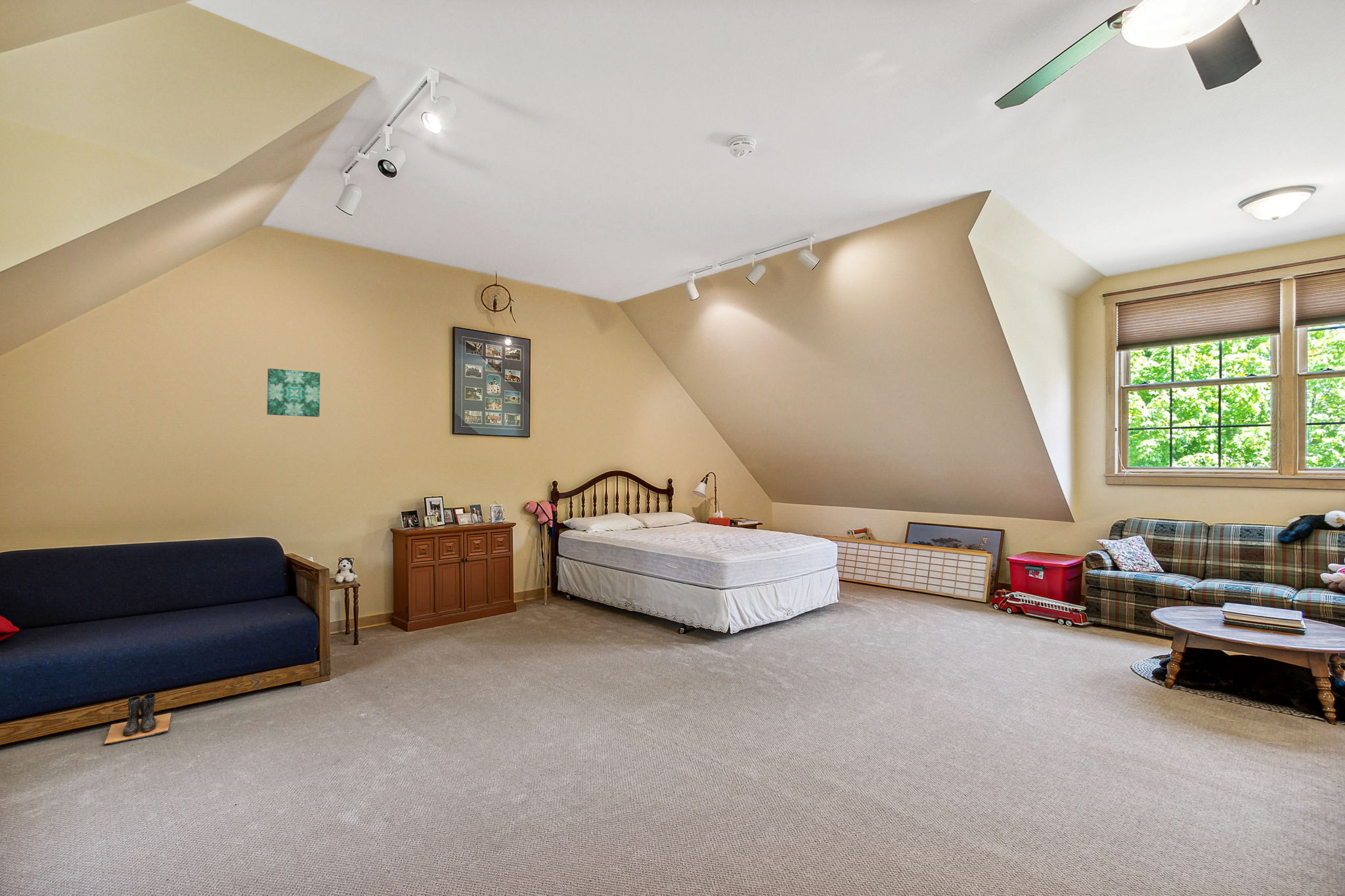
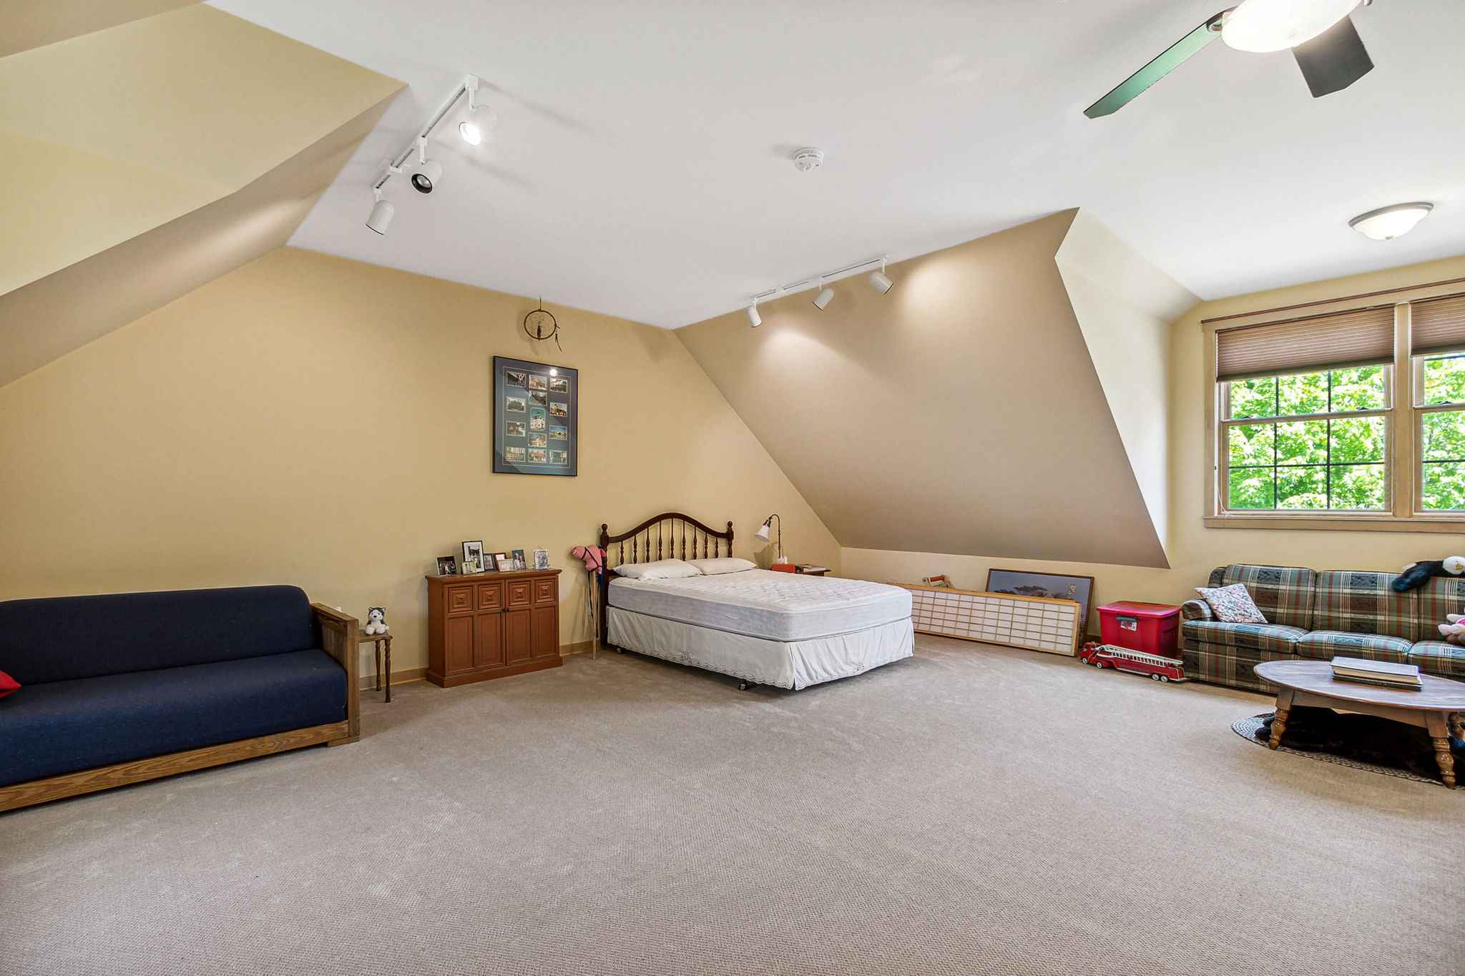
- wall art [267,368,320,417]
- boots [103,693,172,745]
